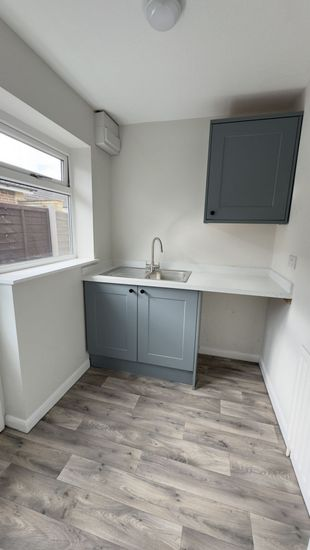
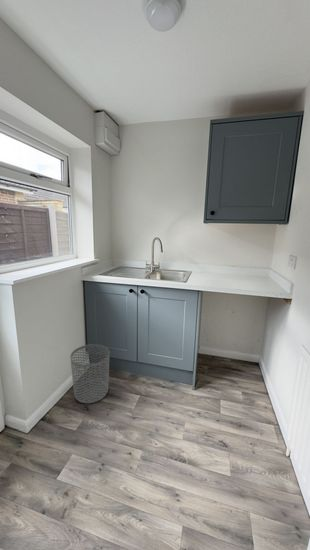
+ waste bin [69,343,111,404]
